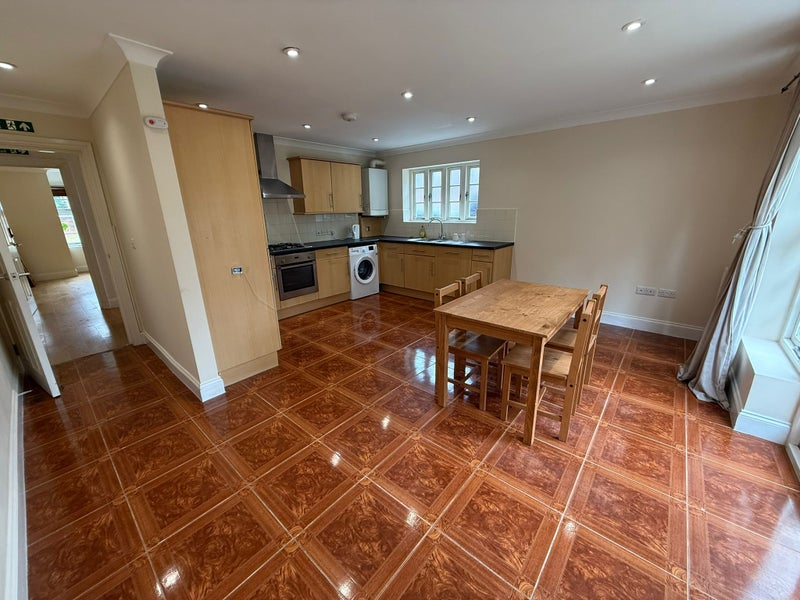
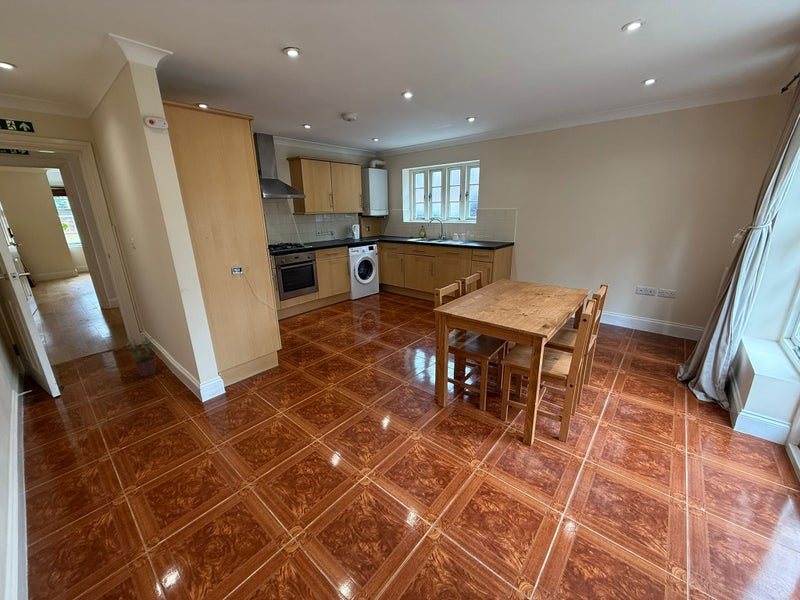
+ potted plant [124,336,157,378]
